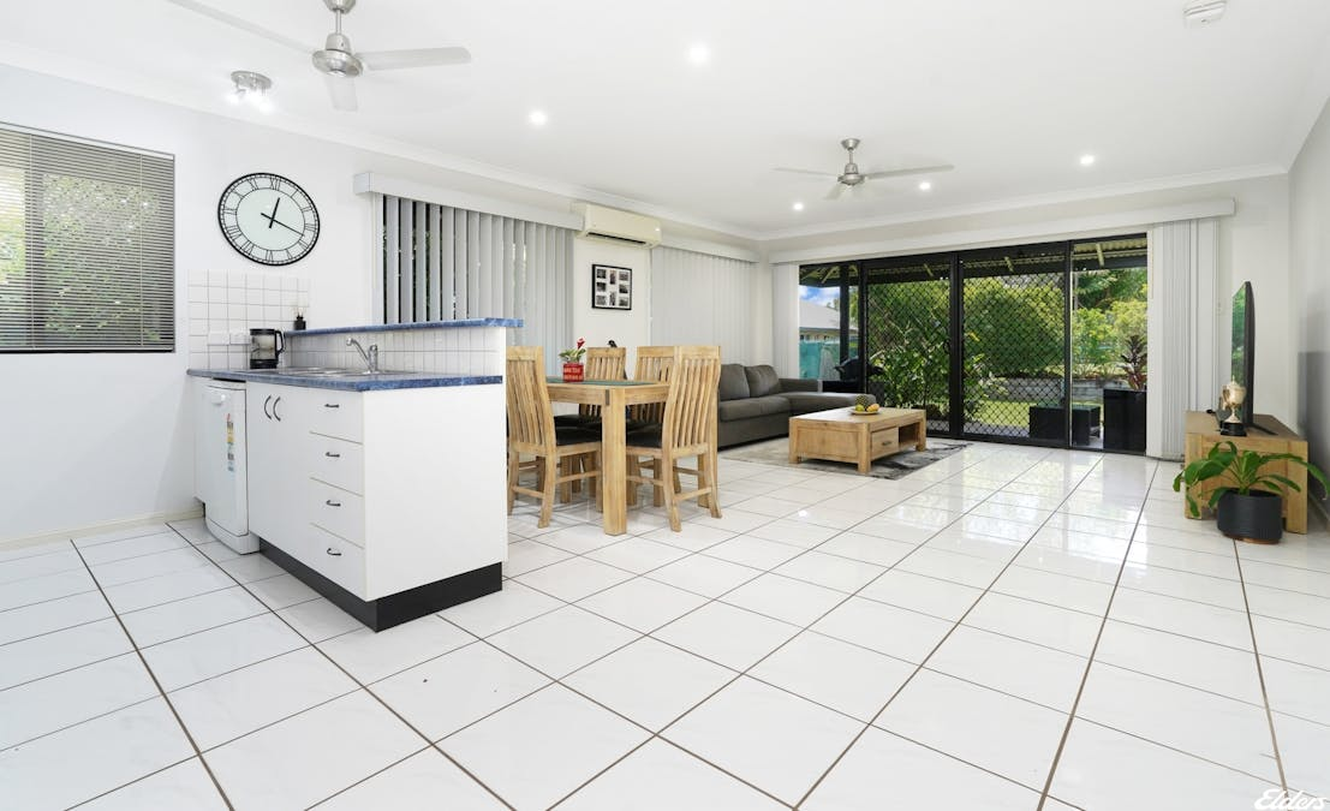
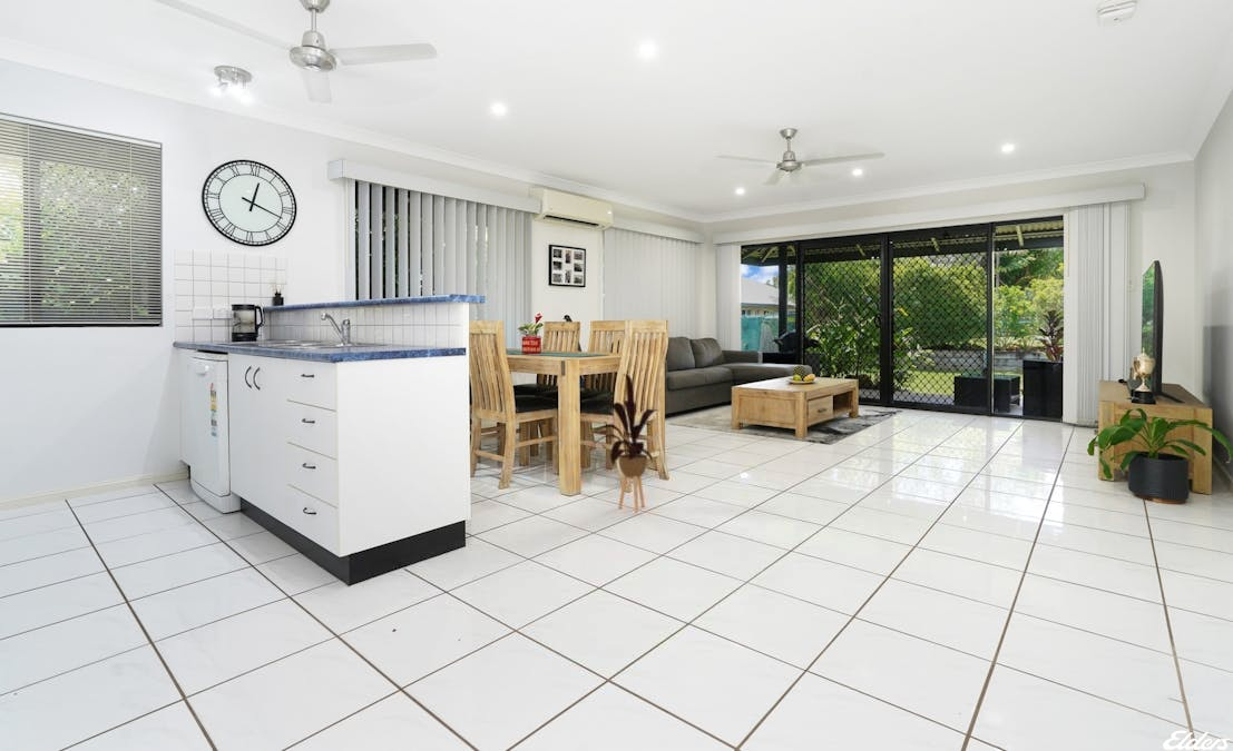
+ house plant [586,373,658,513]
